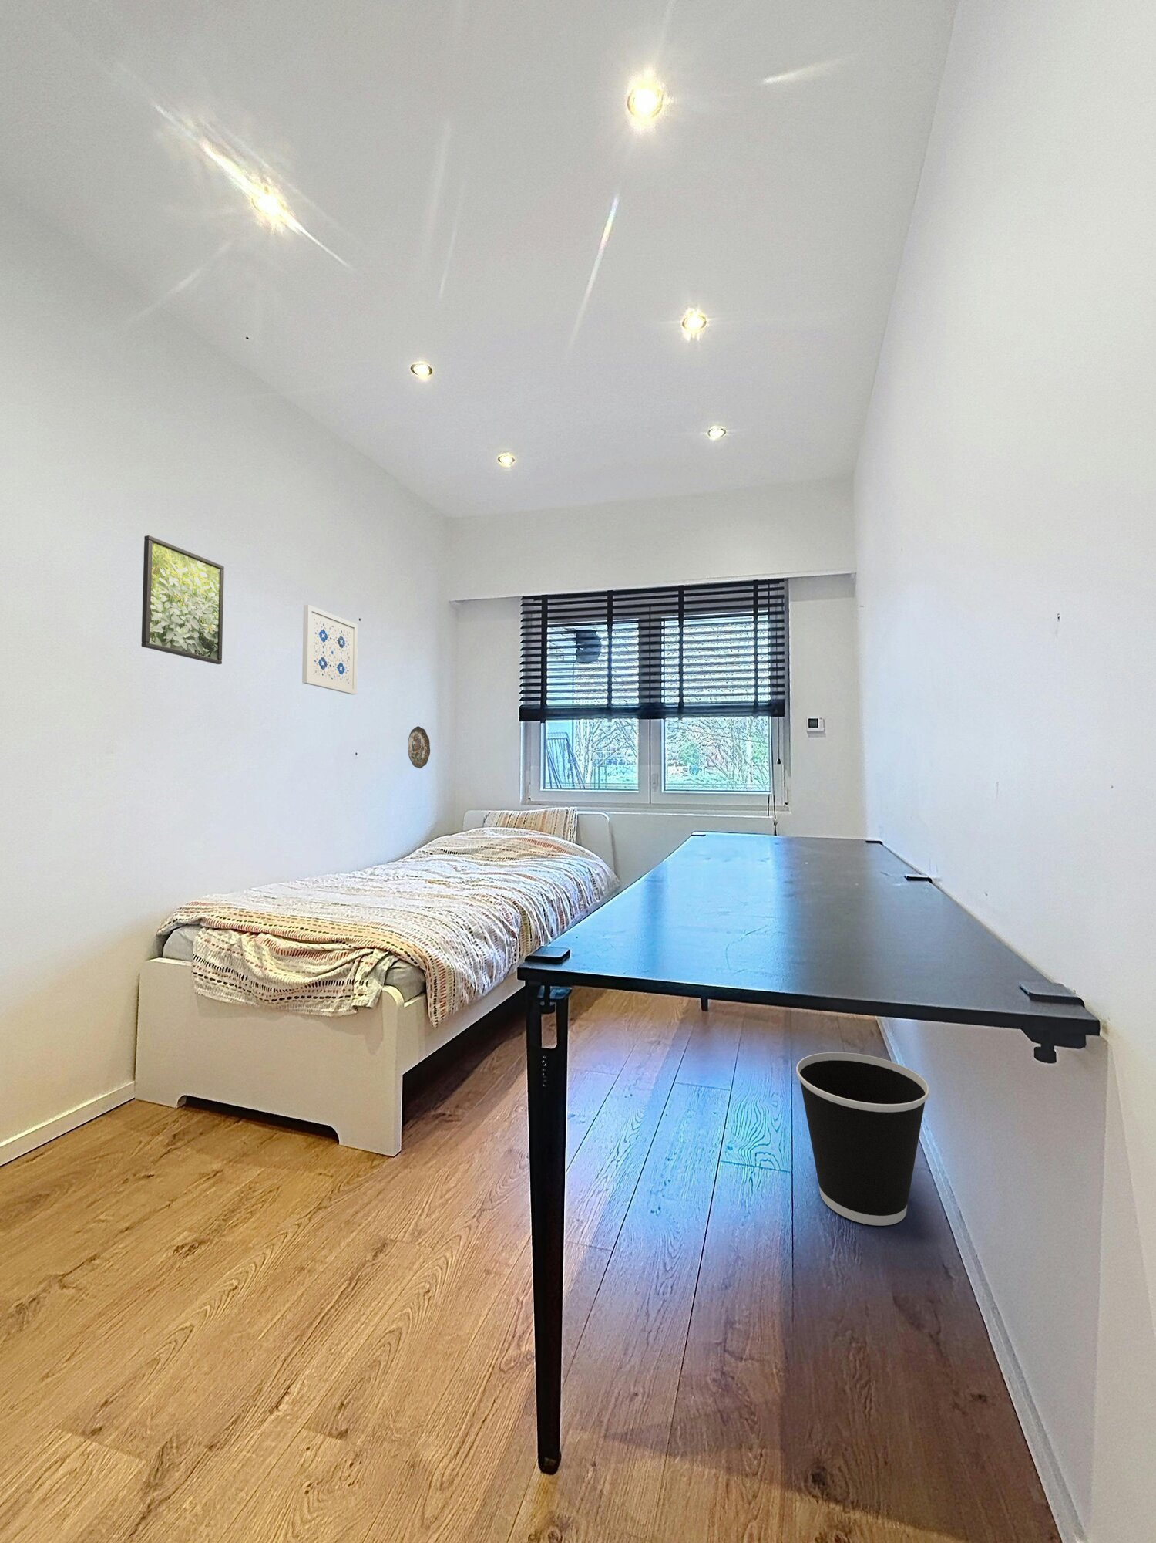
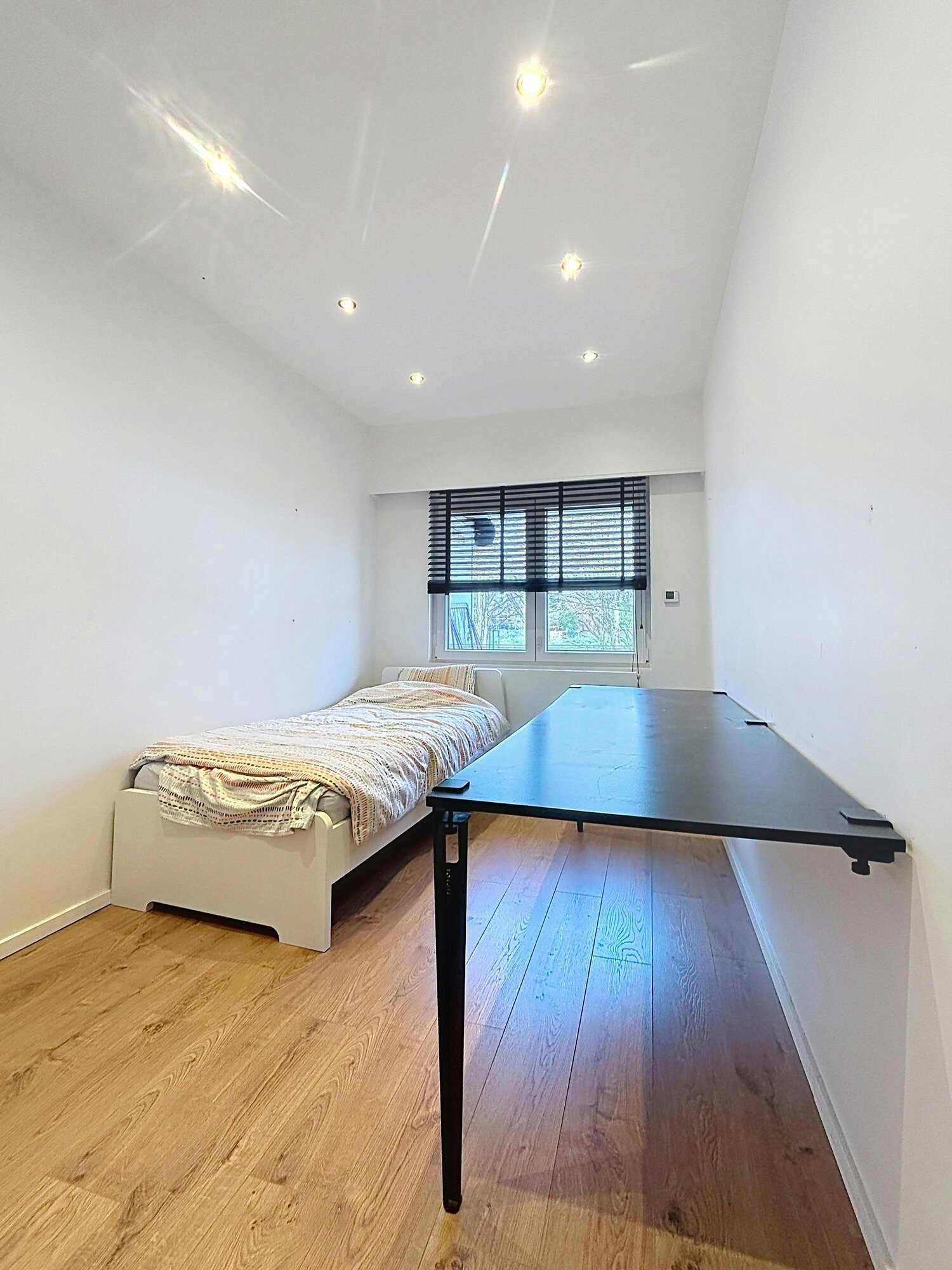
- wastebasket [795,1052,930,1226]
- wall art [301,604,358,695]
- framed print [141,535,225,665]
- decorative plate [407,725,431,769]
